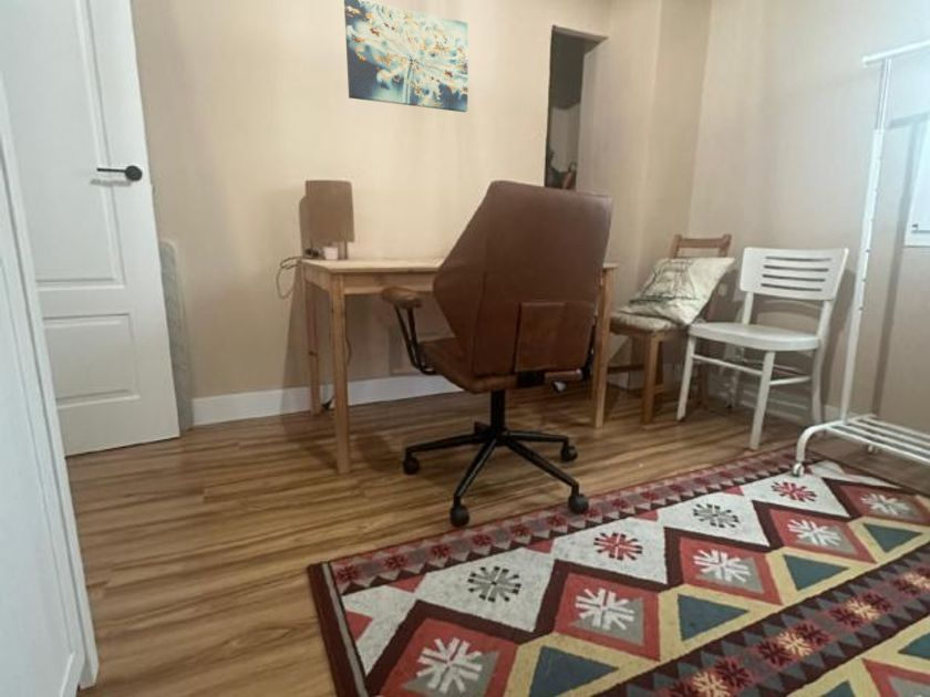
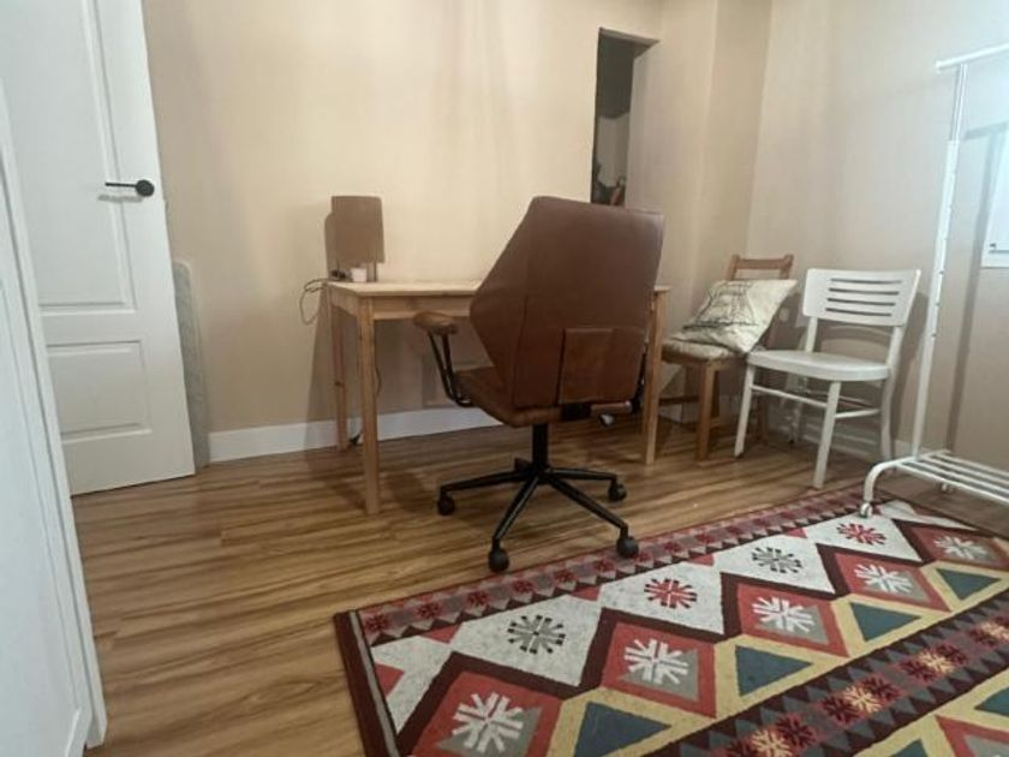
- wall art [343,0,468,113]
